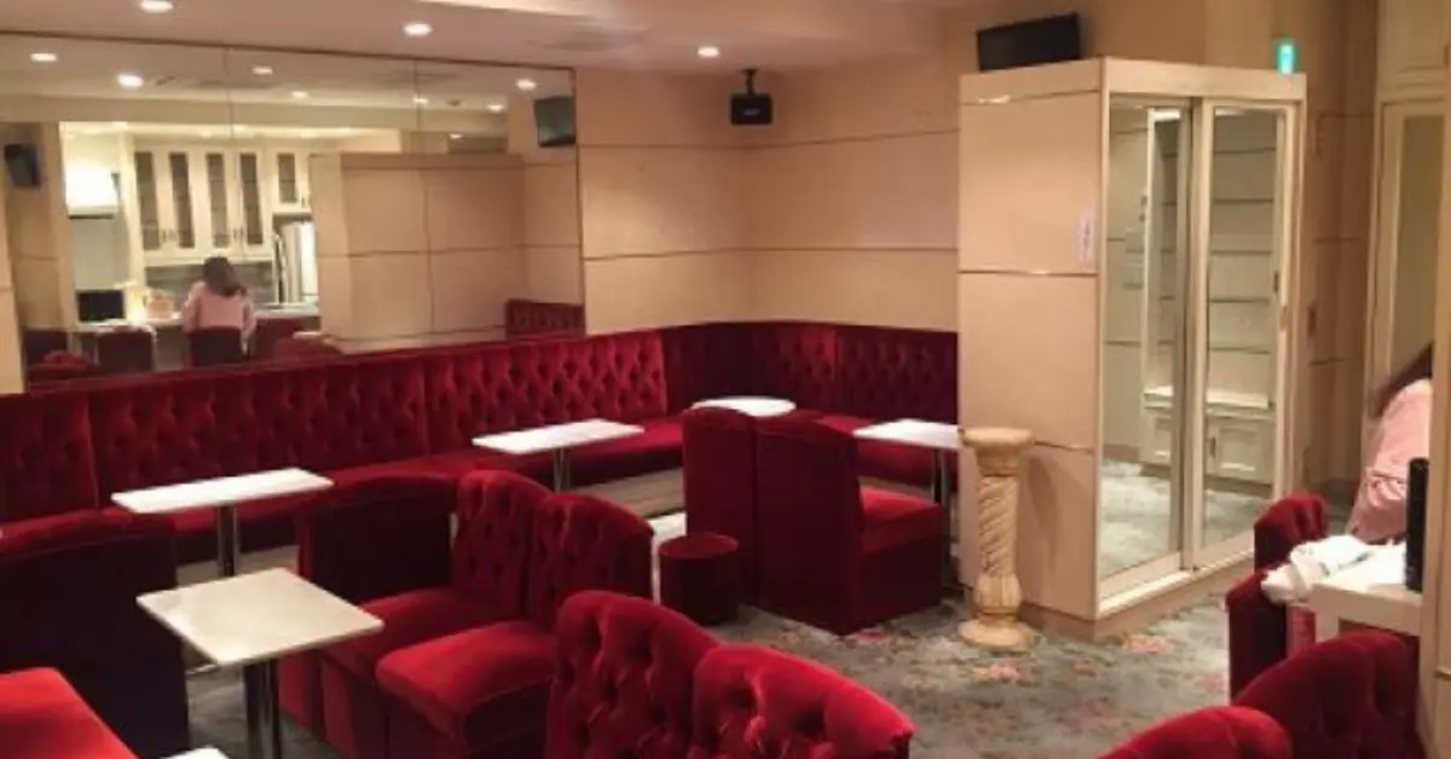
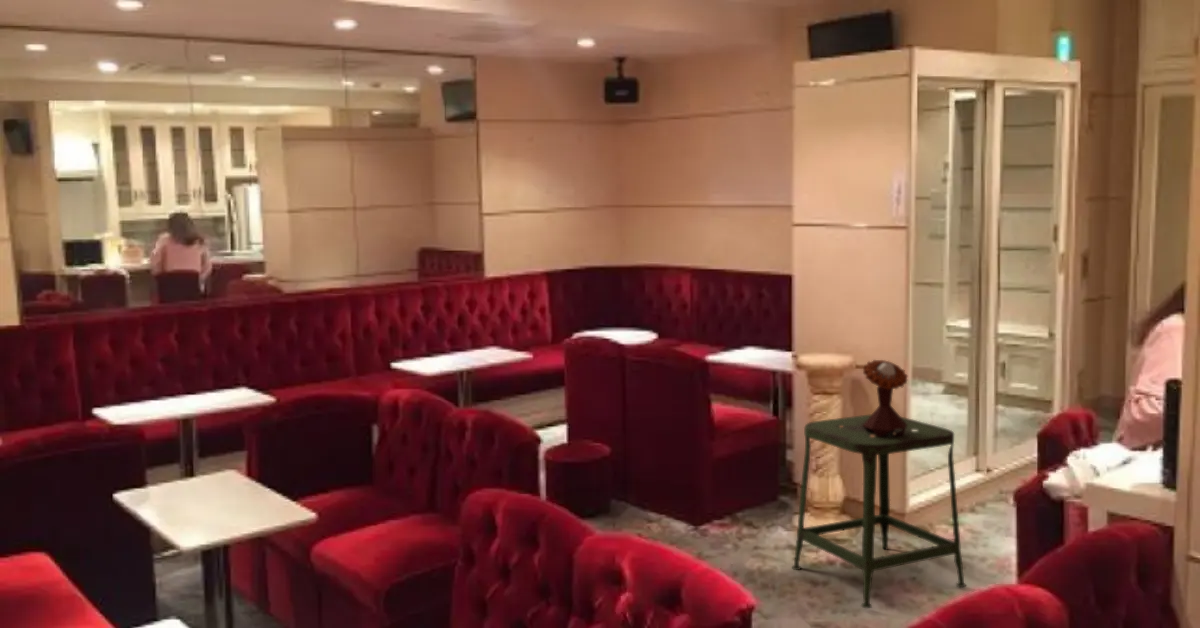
+ stool [791,413,967,609]
+ mushroom [862,359,909,438]
